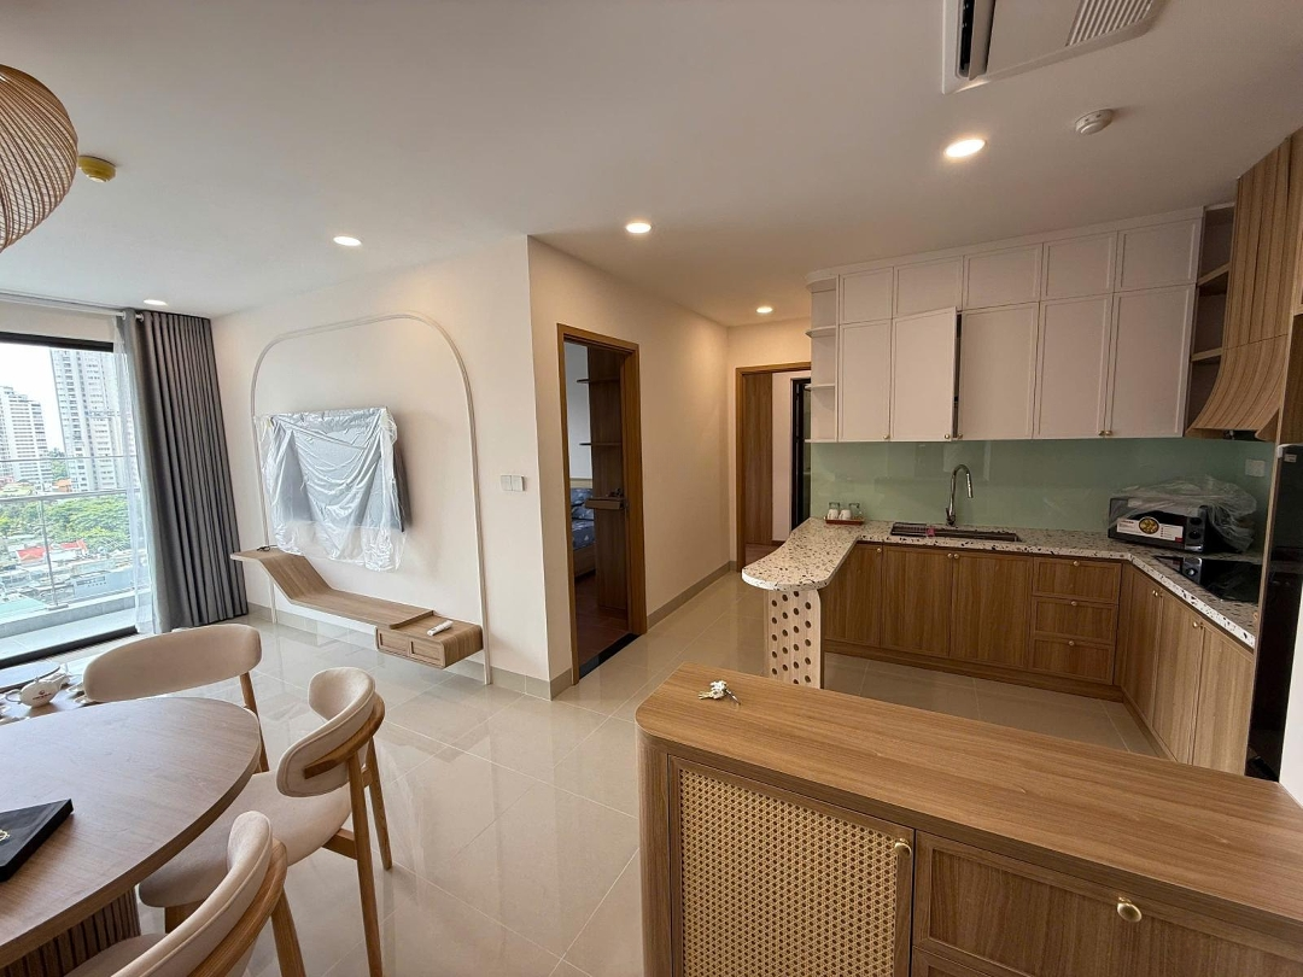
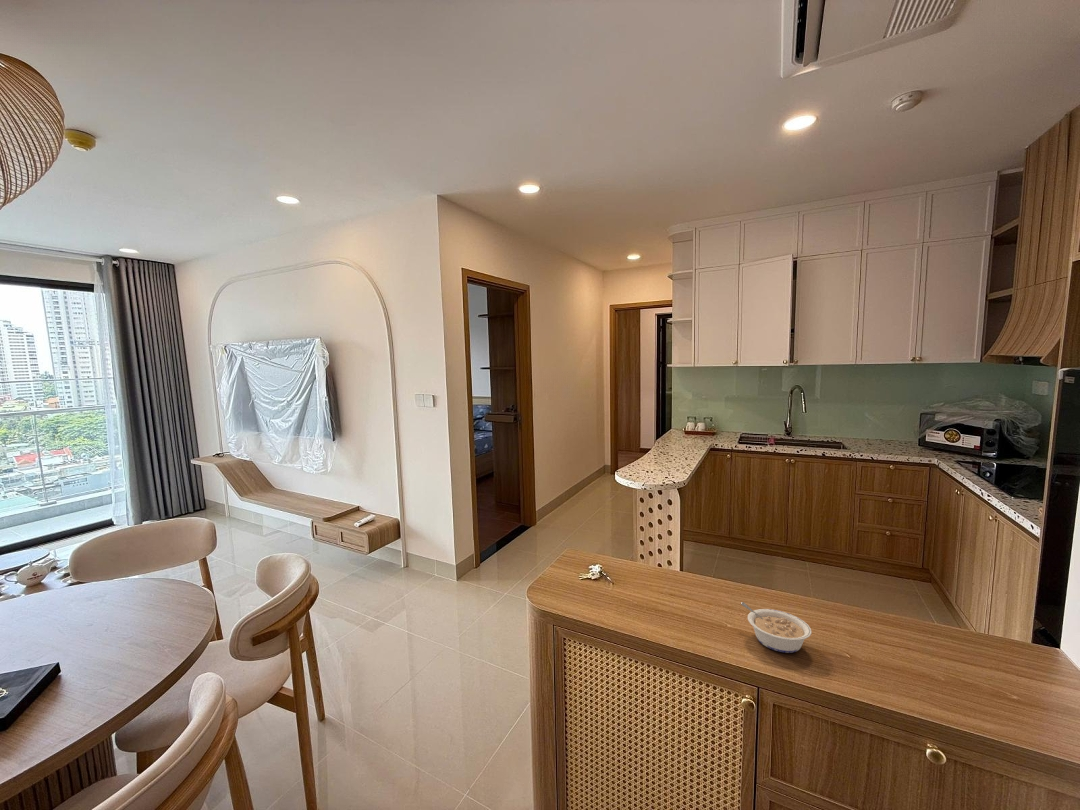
+ legume [740,601,812,654]
